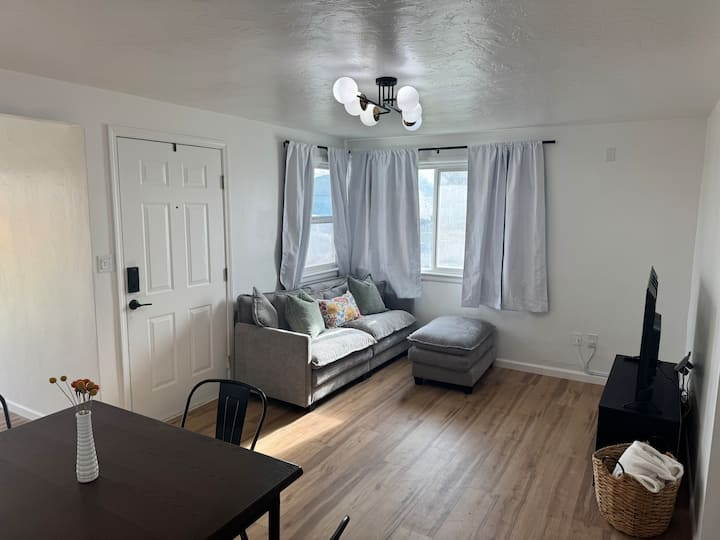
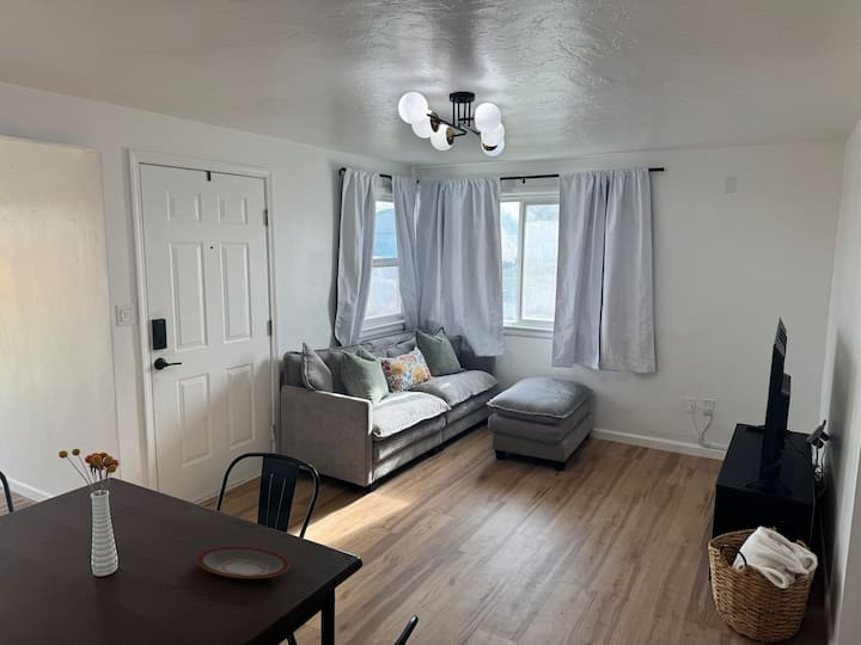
+ plate [196,546,291,579]
